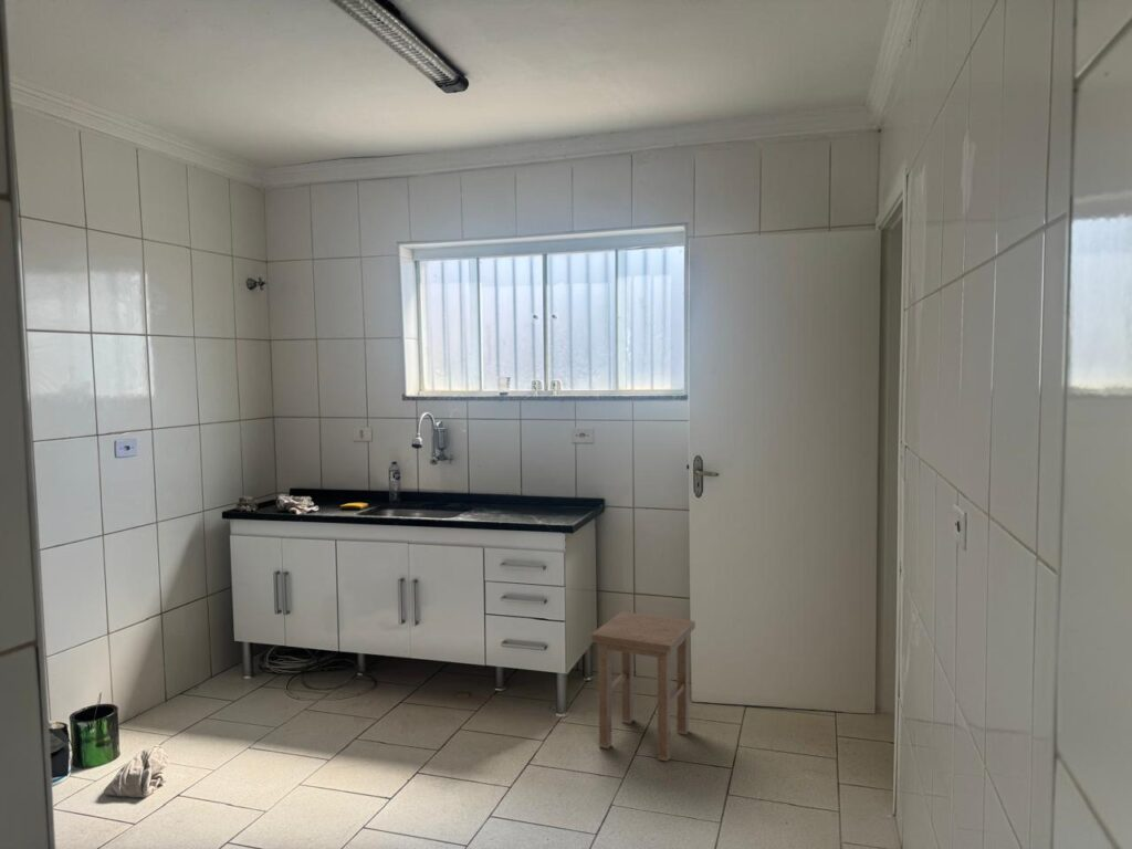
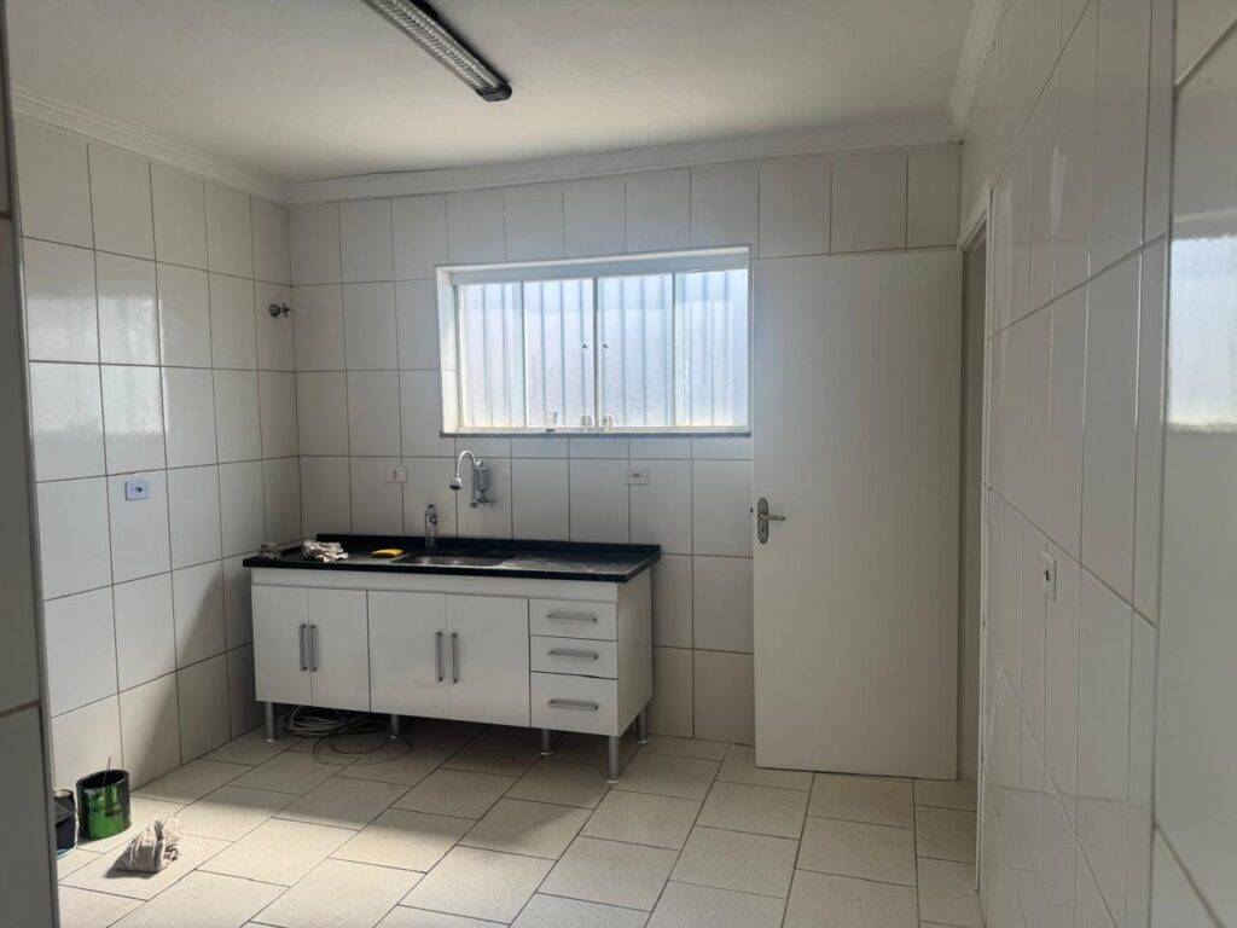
- stool [590,610,696,763]
